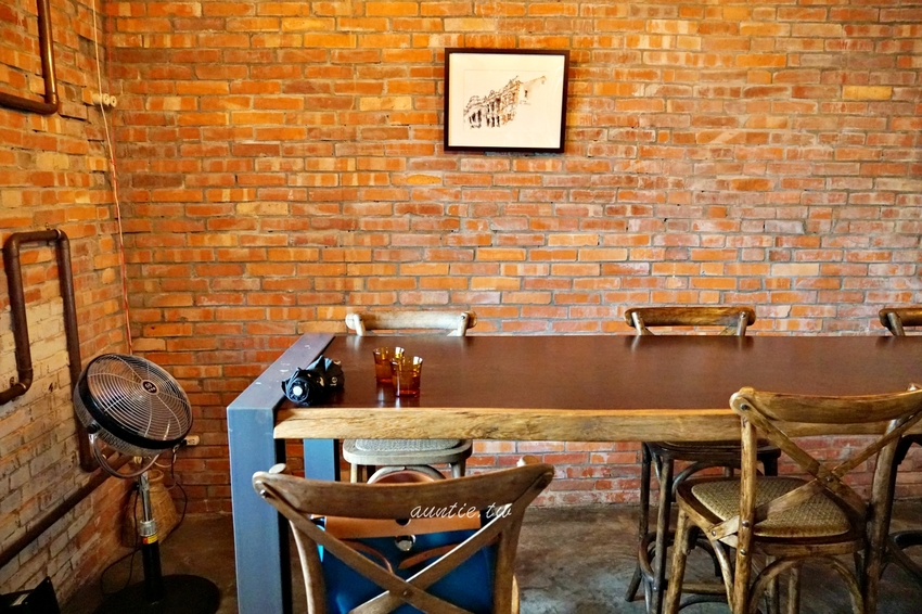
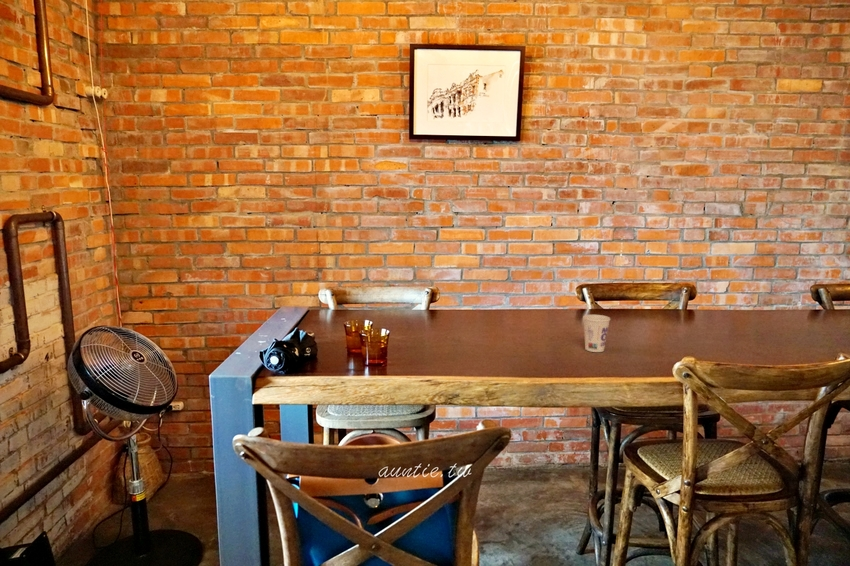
+ cup [582,314,611,353]
